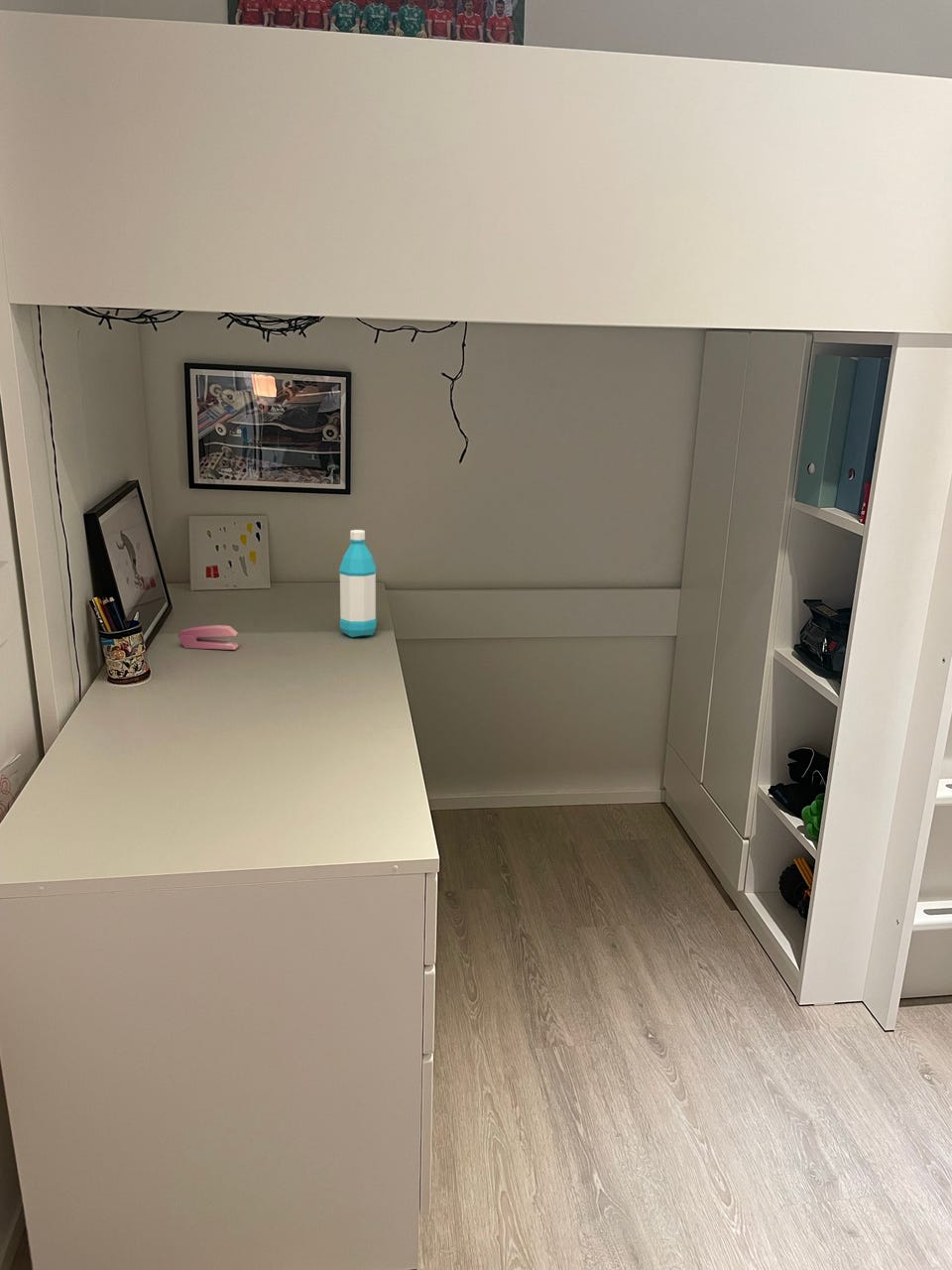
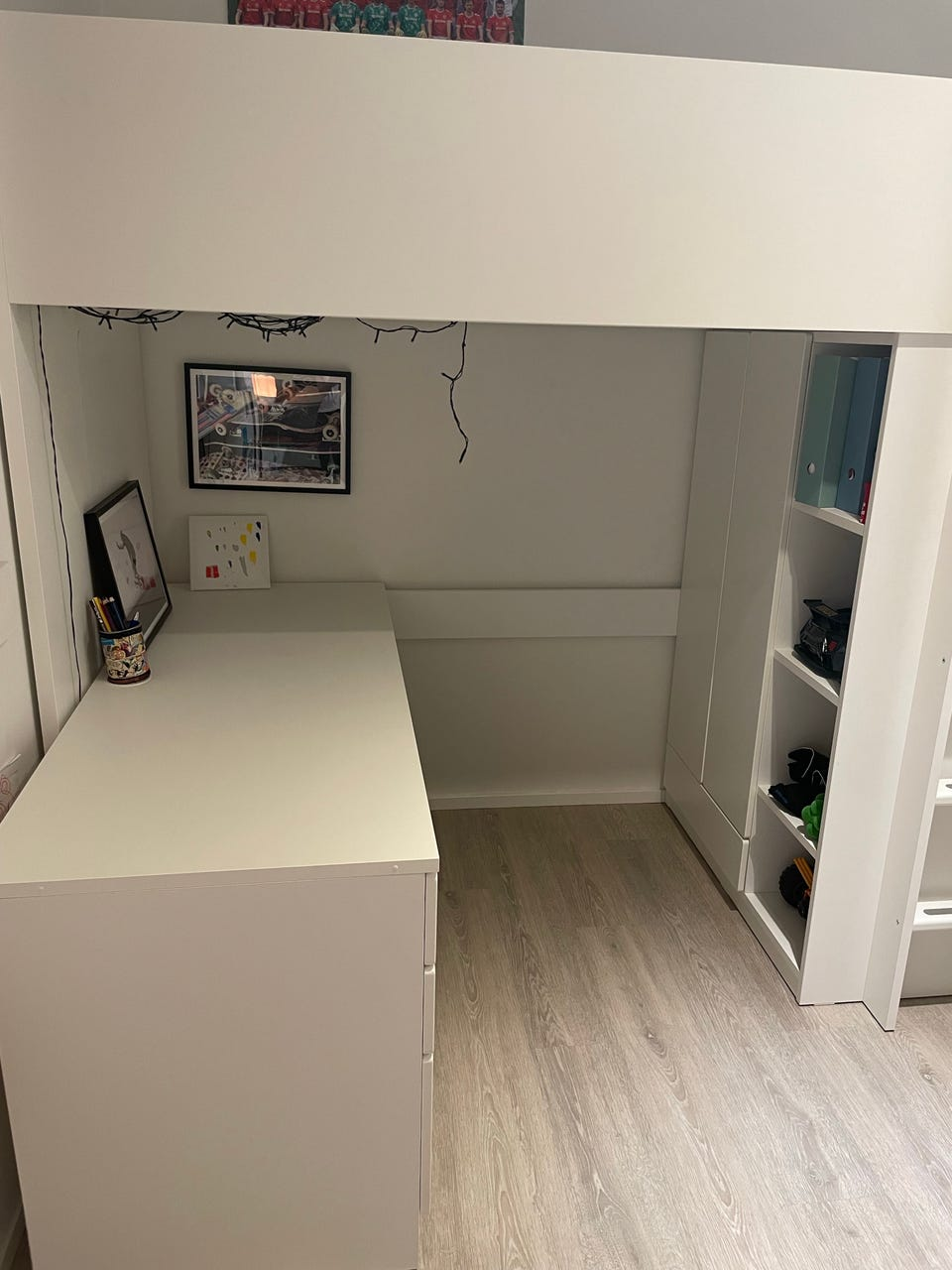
- stapler [177,624,240,651]
- water bottle [338,529,378,638]
